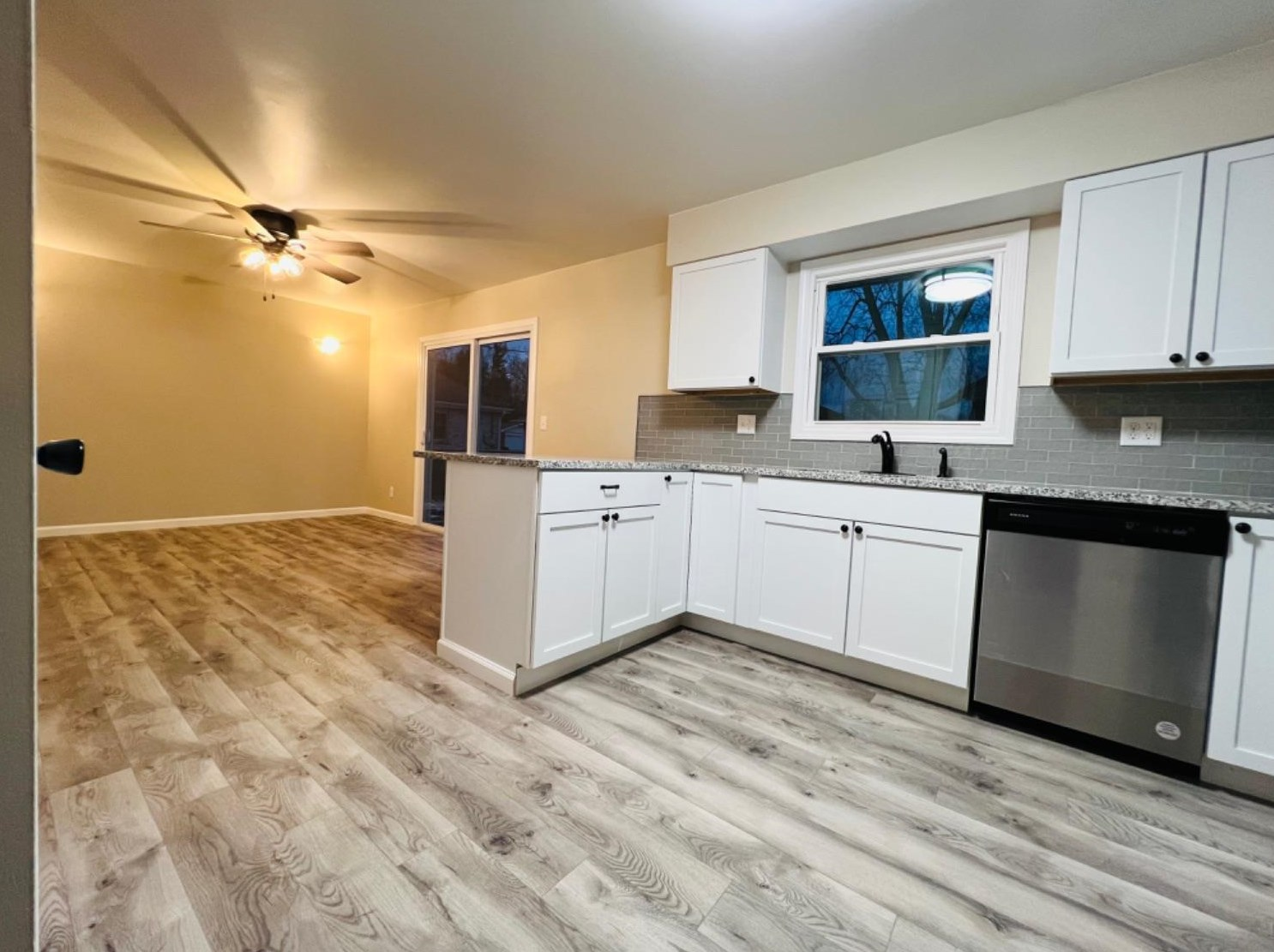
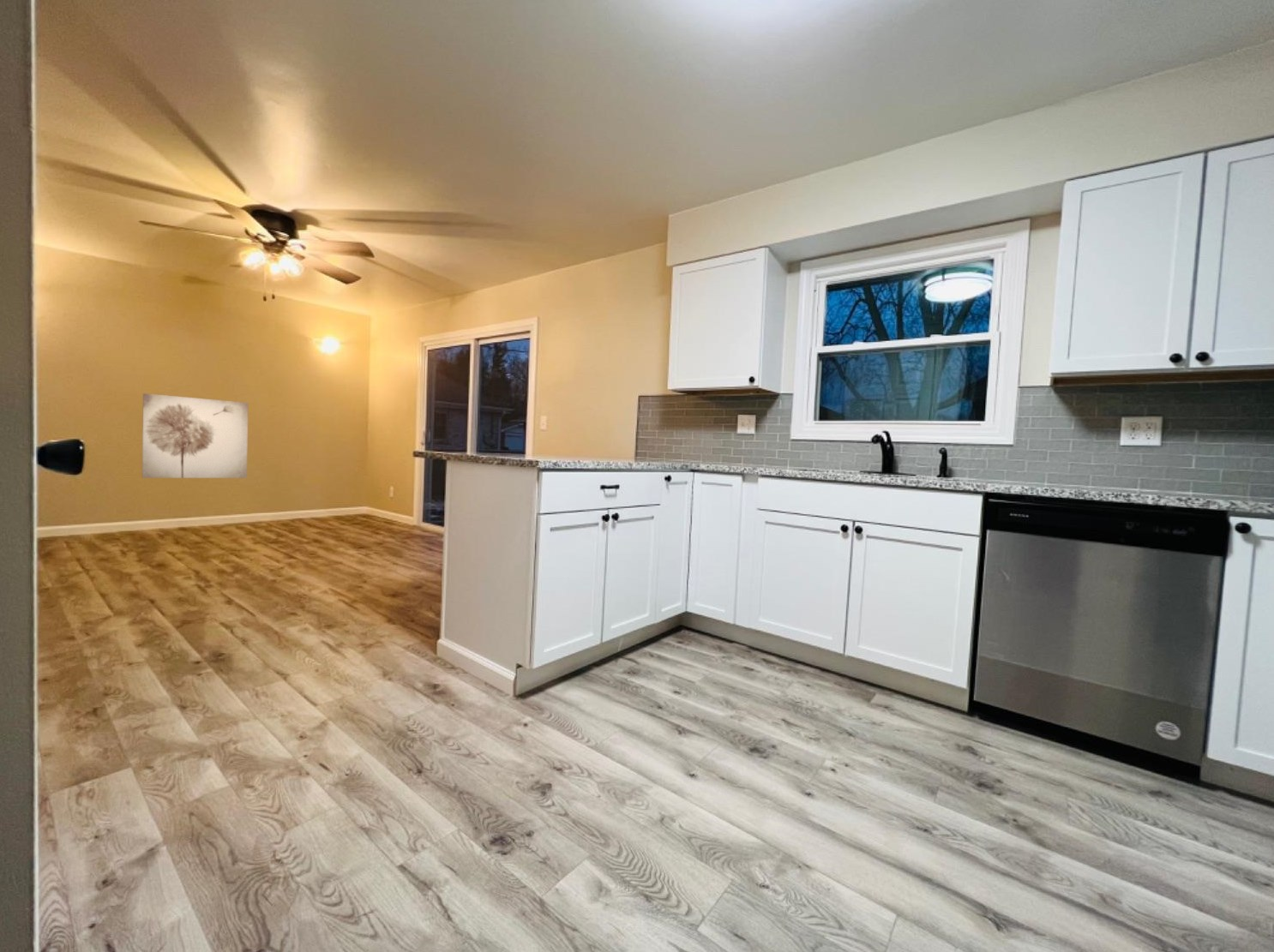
+ wall art [141,392,249,479]
